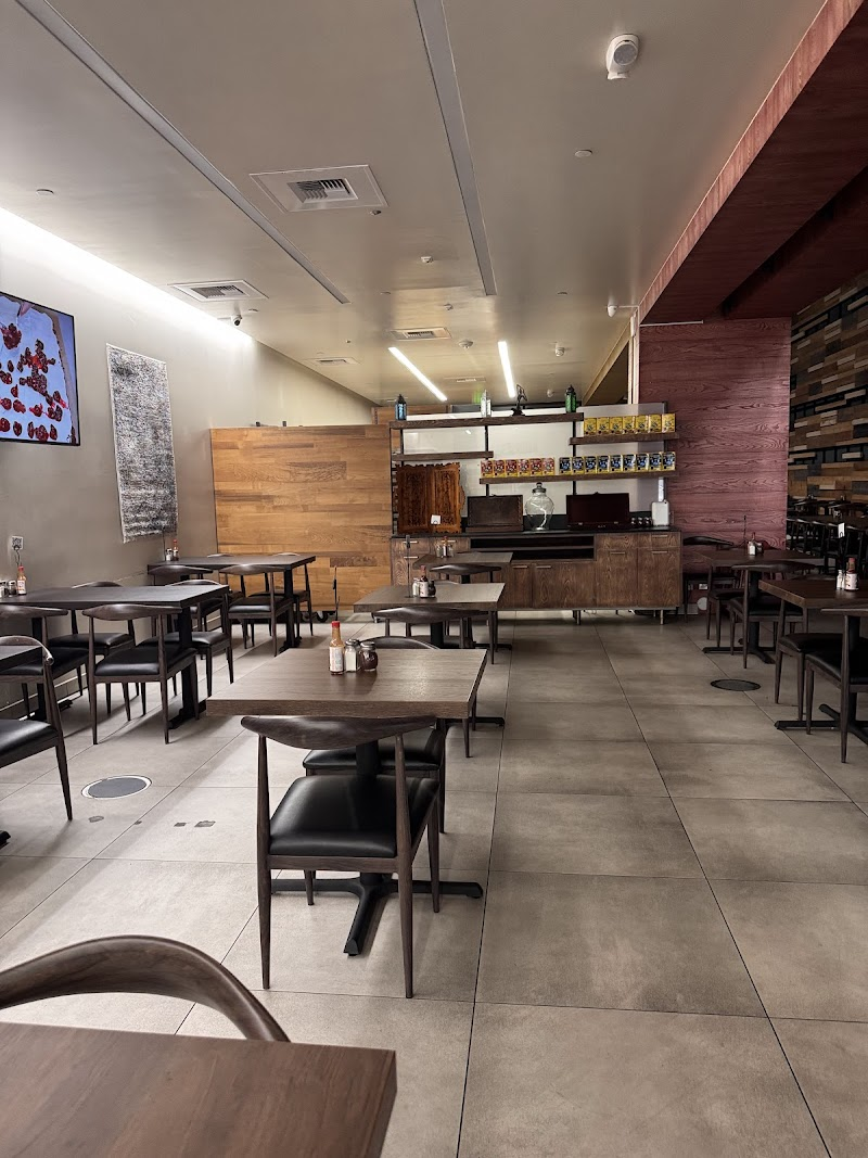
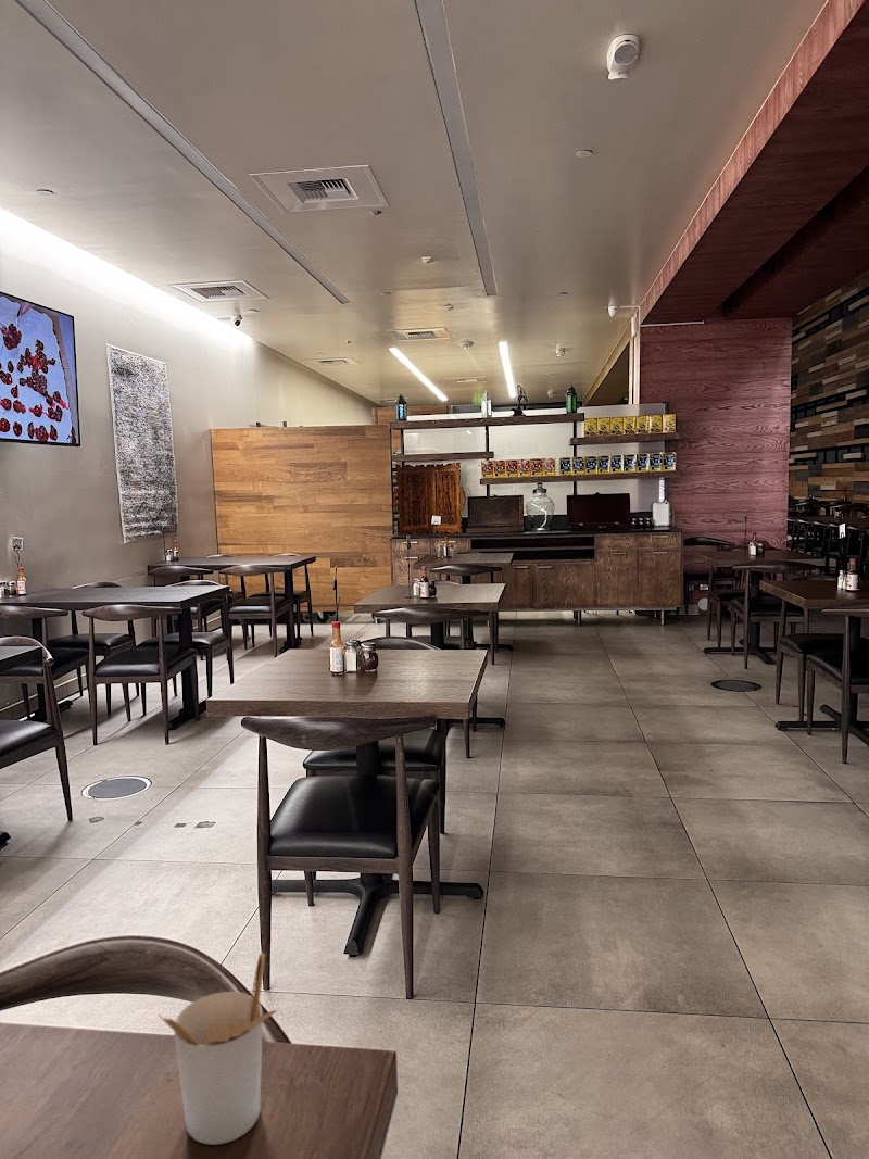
+ utensil holder [156,950,278,1146]
